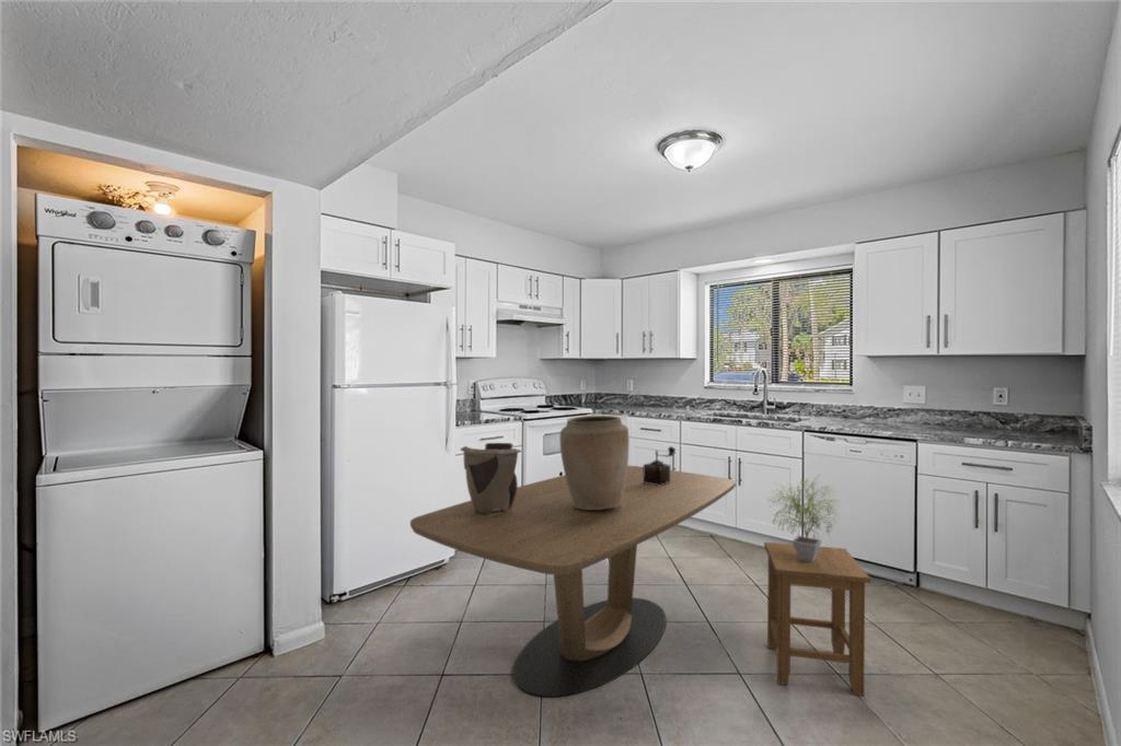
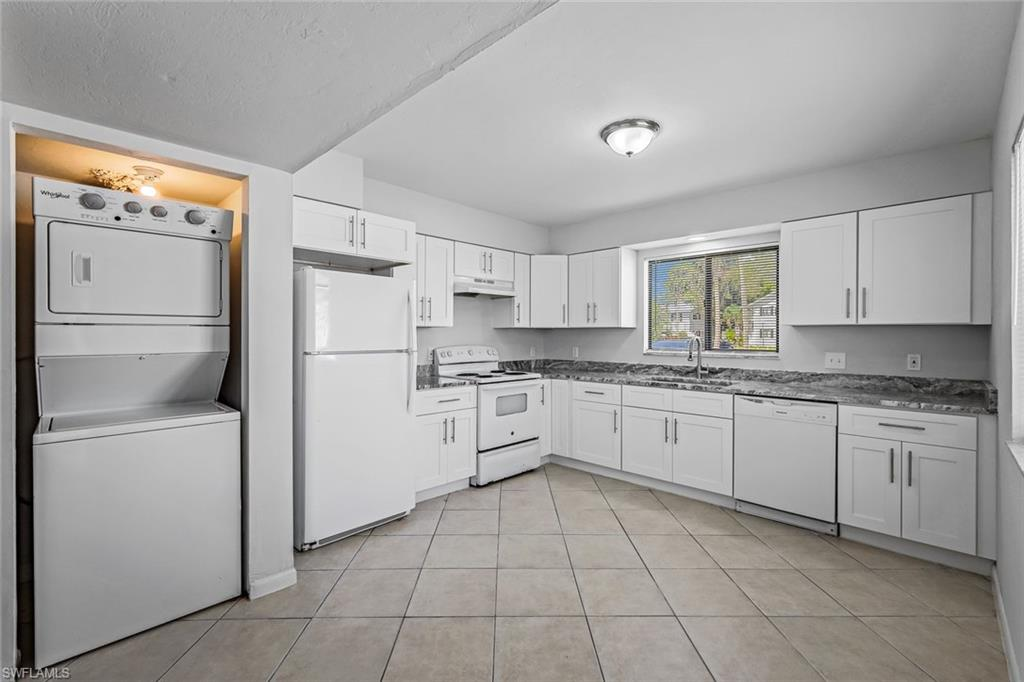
- decorative bowl [460,442,523,514]
- potted plant [764,474,844,562]
- vase [559,415,631,510]
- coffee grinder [643,445,677,486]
- dining table [409,464,737,698]
- stool [763,541,872,697]
